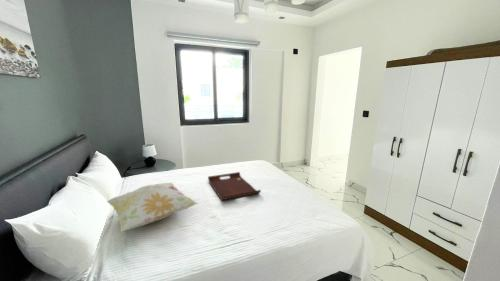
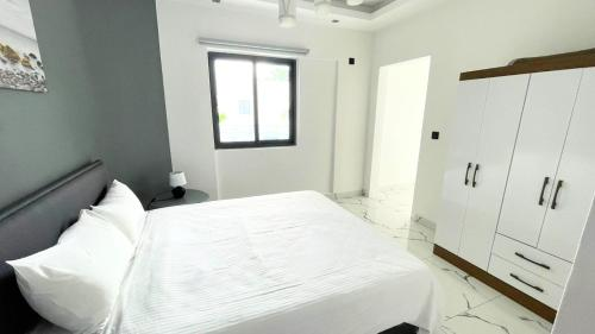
- decorative pillow [106,182,199,233]
- serving tray [207,171,262,201]
